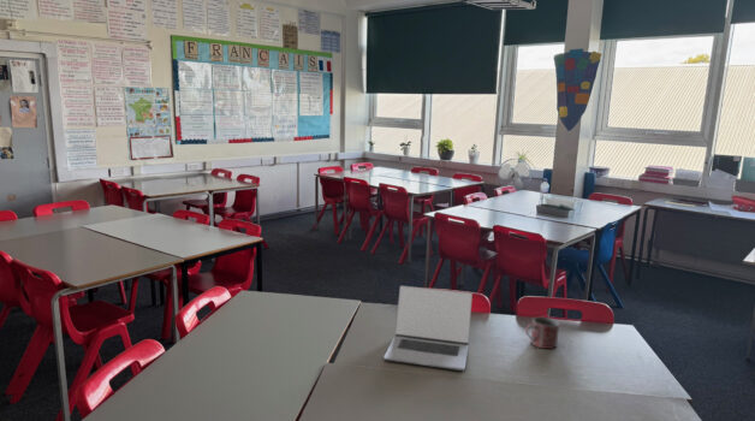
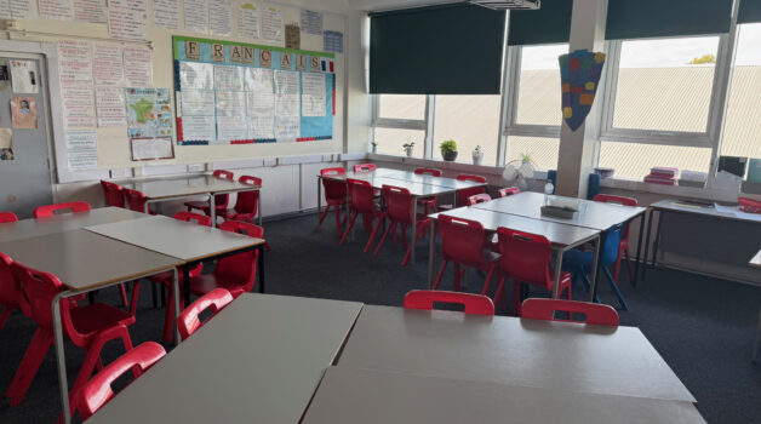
- laptop [382,285,474,372]
- mug [524,316,560,350]
